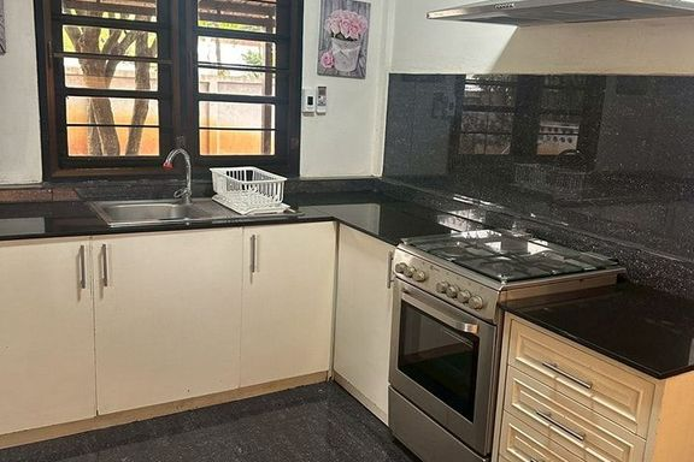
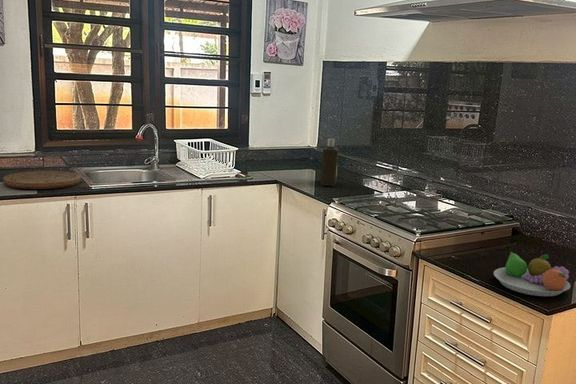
+ bottle [320,138,339,187]
+ cutting board [2,170,82,190]
+ fruit bowl [493,251,572,297]
